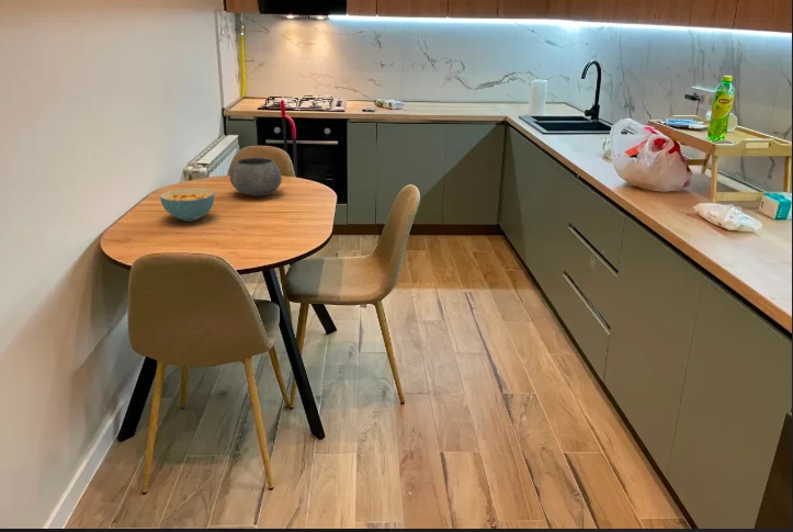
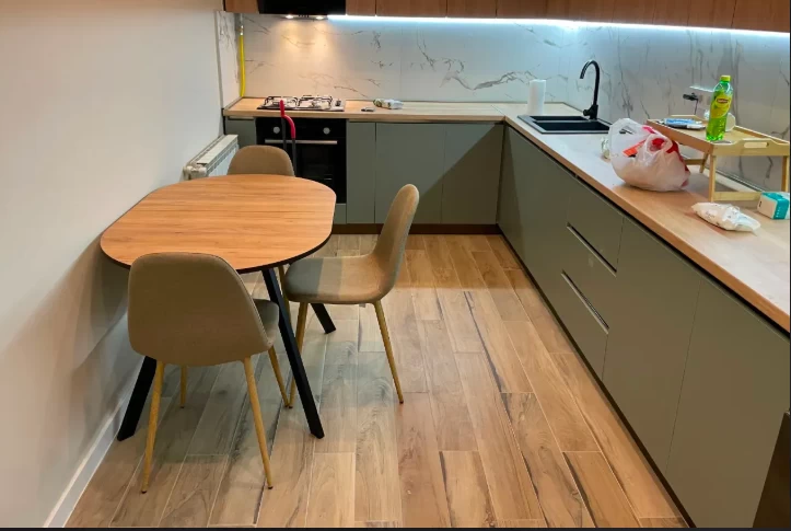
- cereal bowl [159,186,215,223]
- bowl [228,157,283,197]
